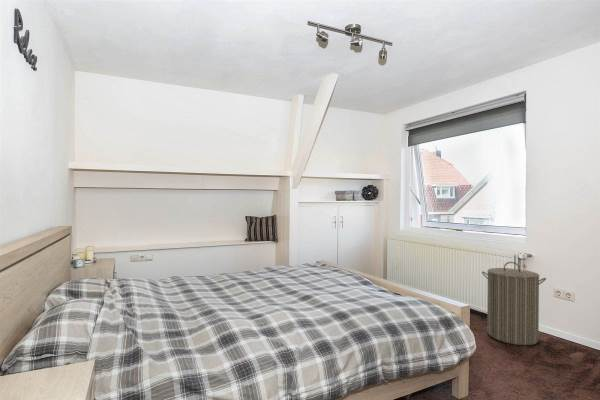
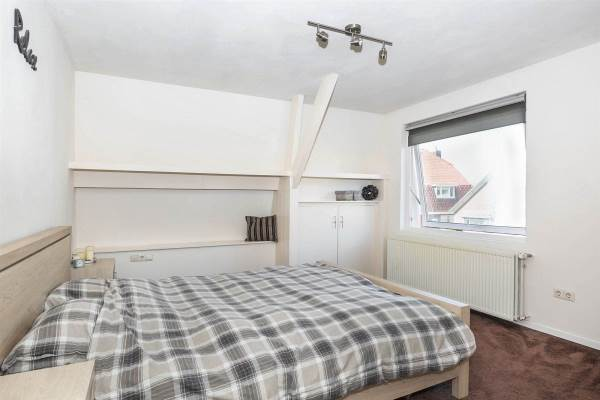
- laundry hamper [481,261,547,346]
